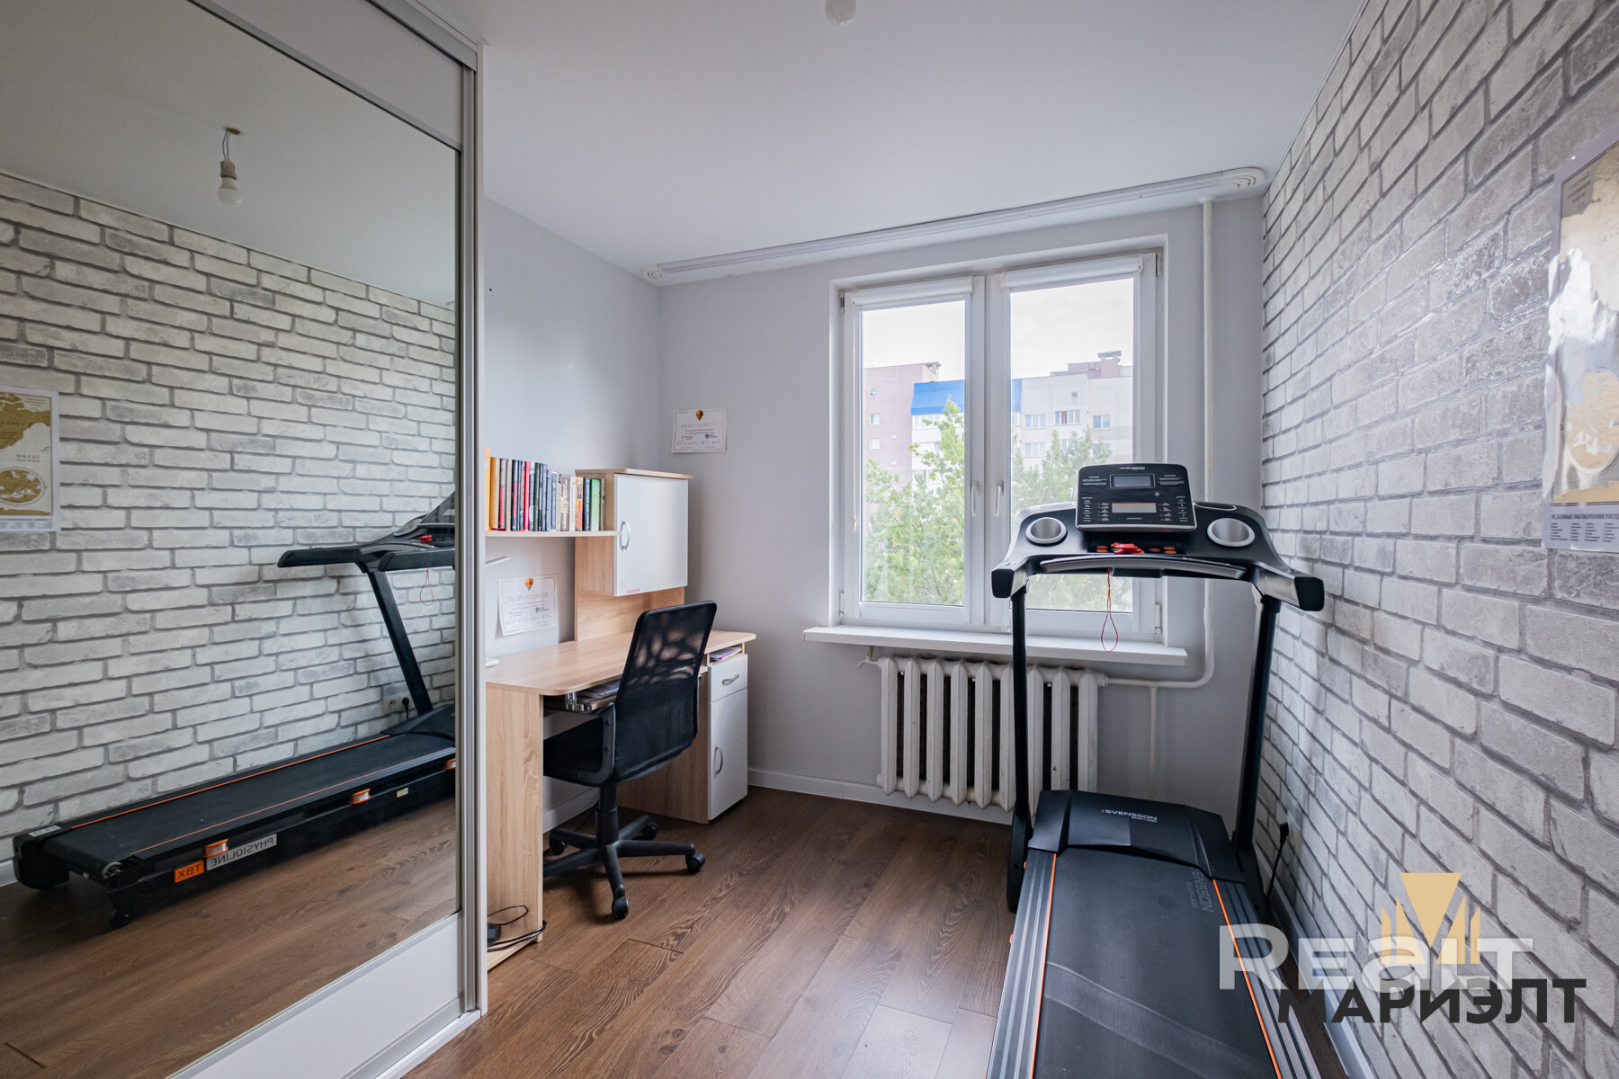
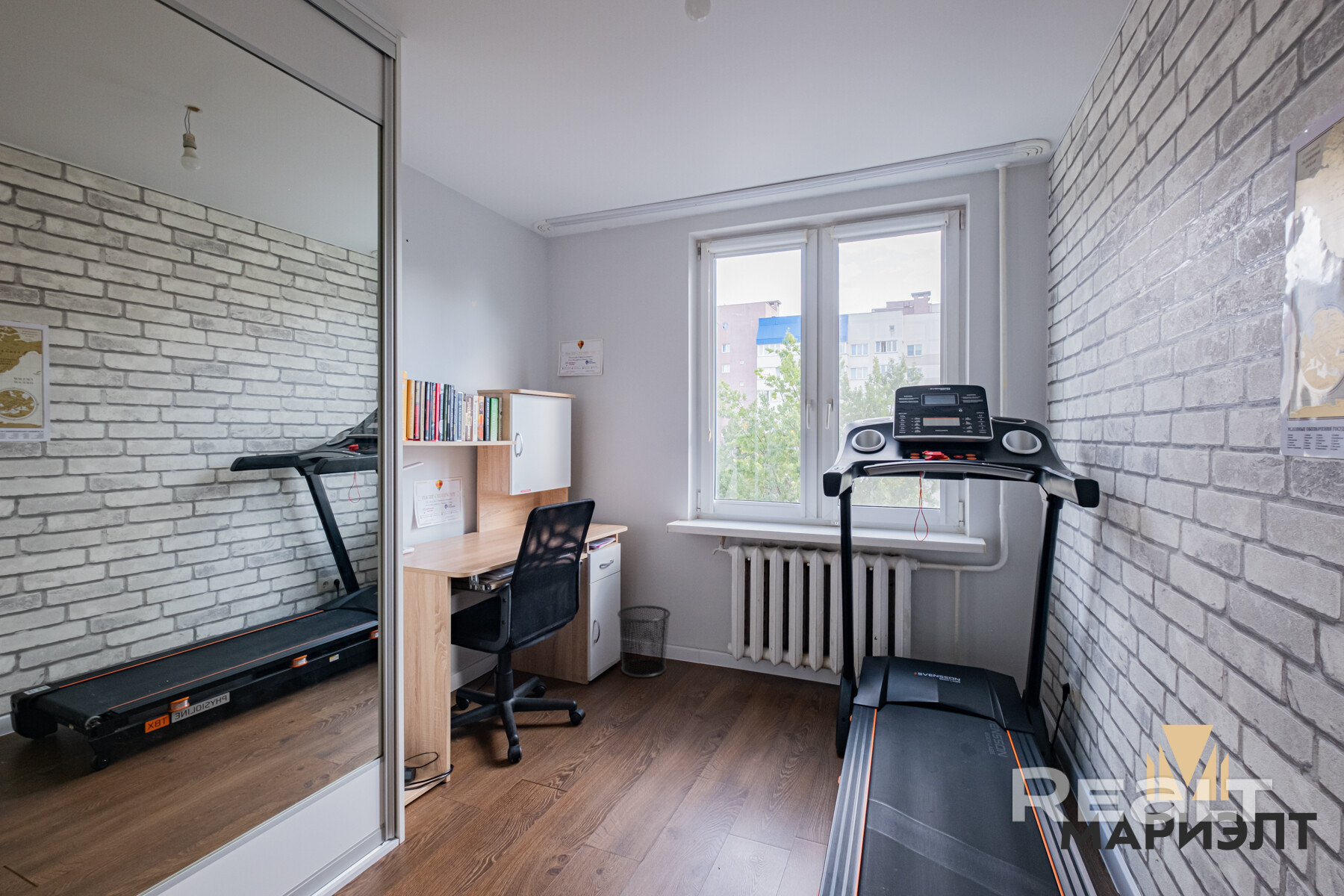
+ waste bin [617,605,671,678]
